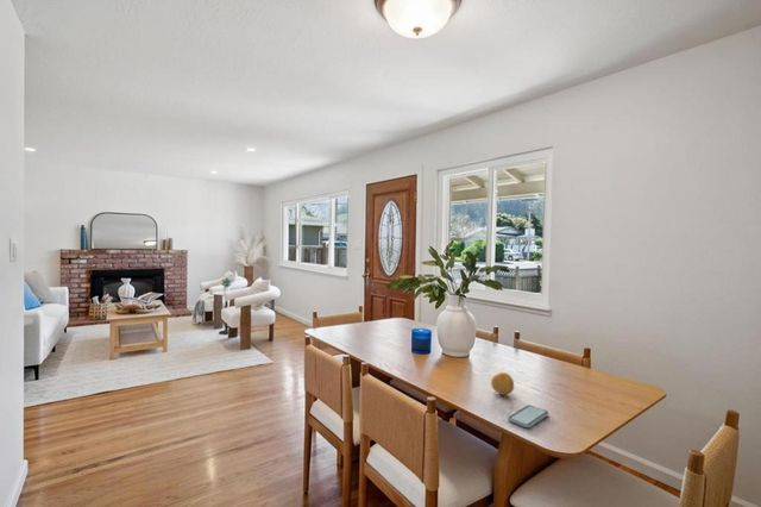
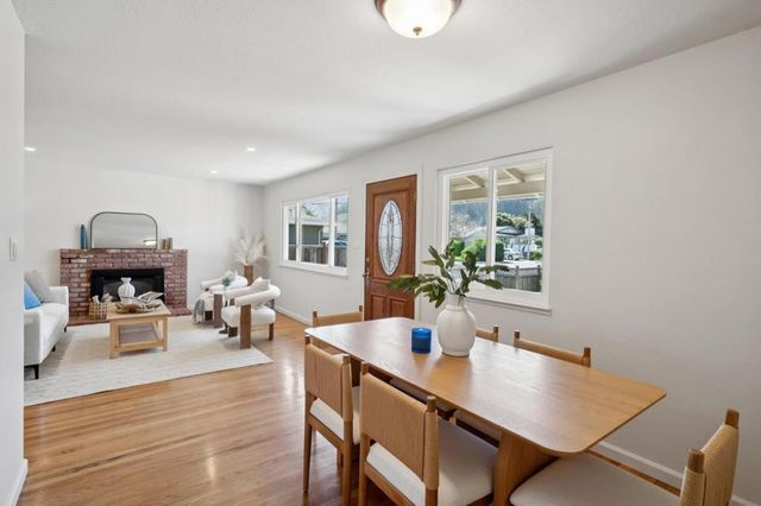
- smartphone [507,403,549,428]
- fruit [490,371,515,396]
